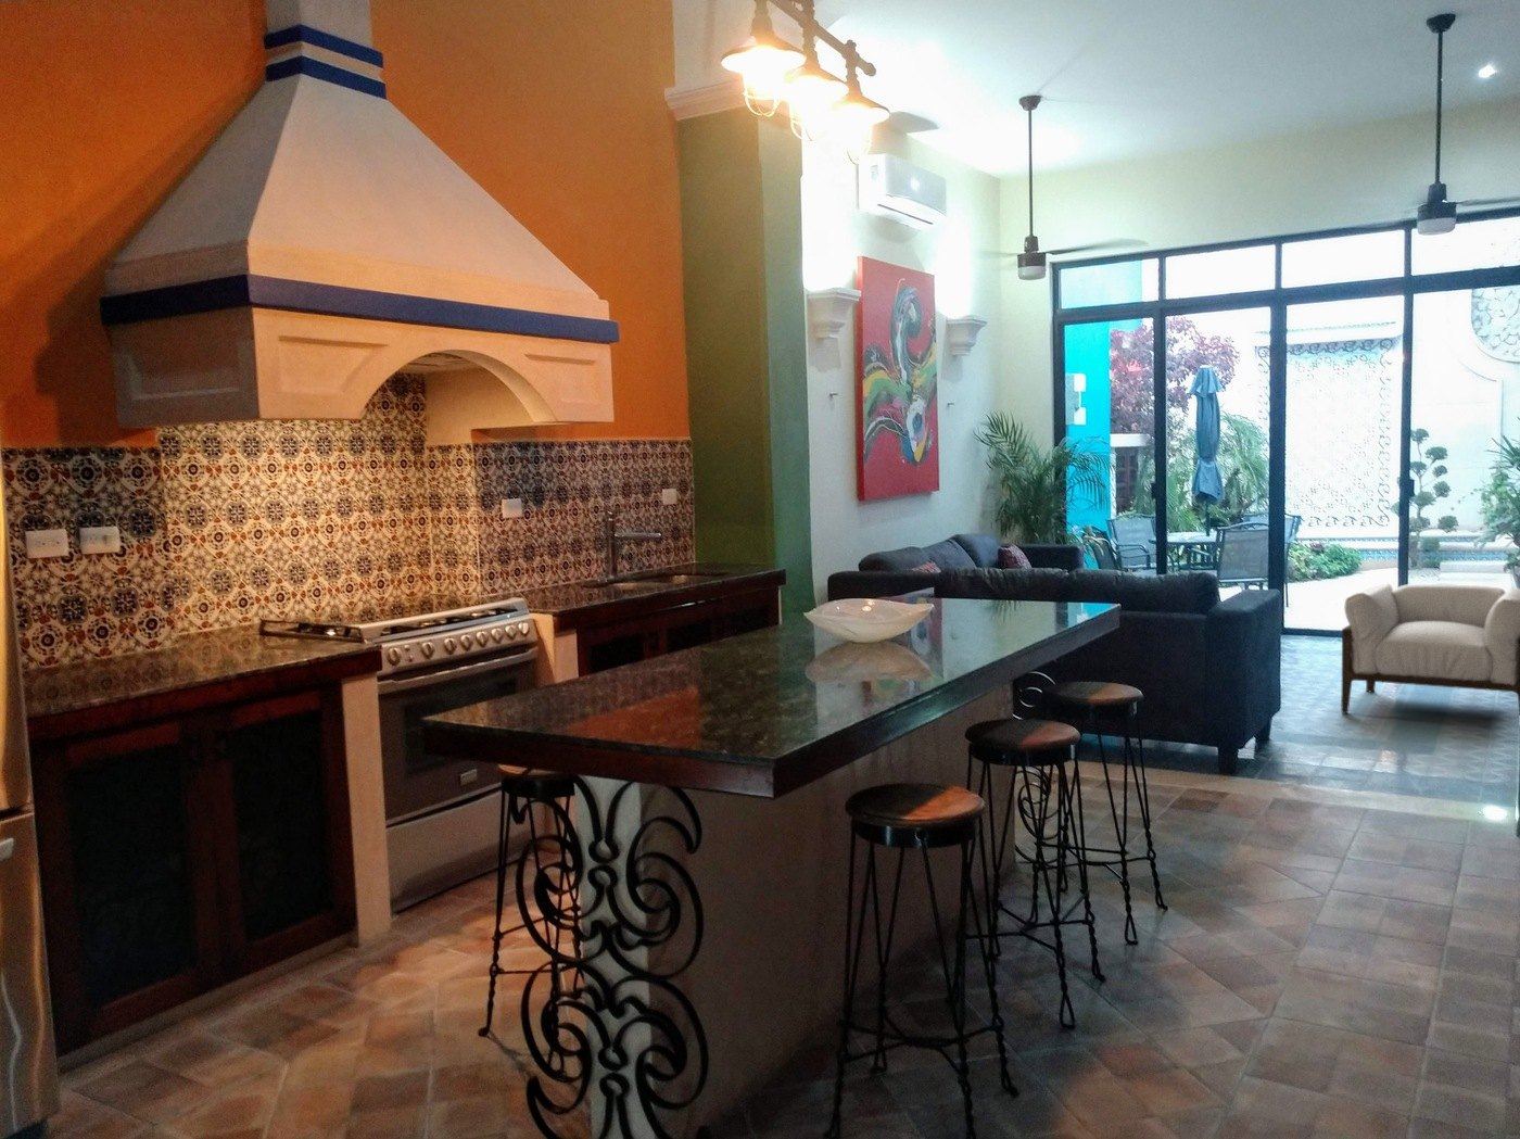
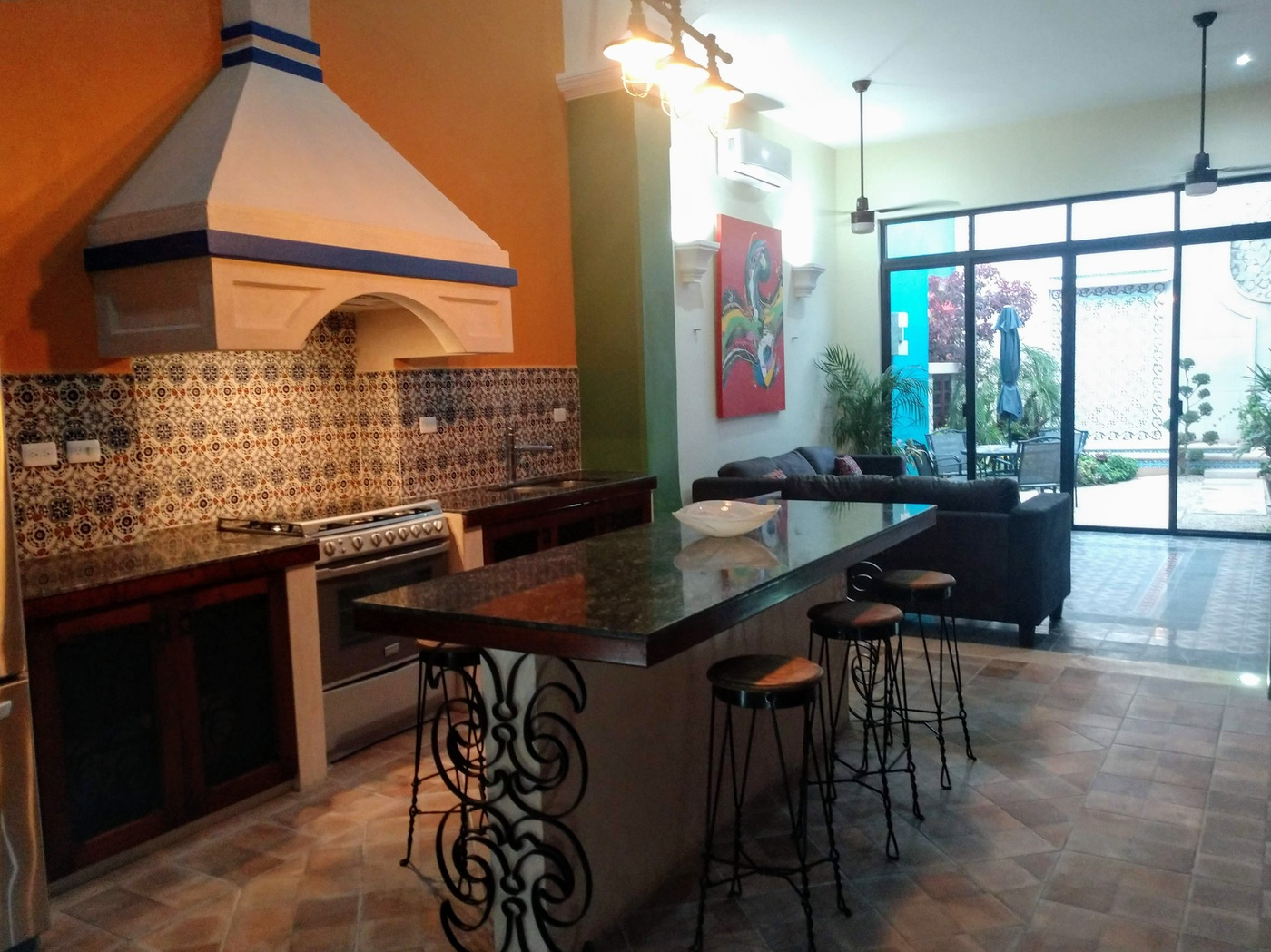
- armchair [1341,581,1520,714]
